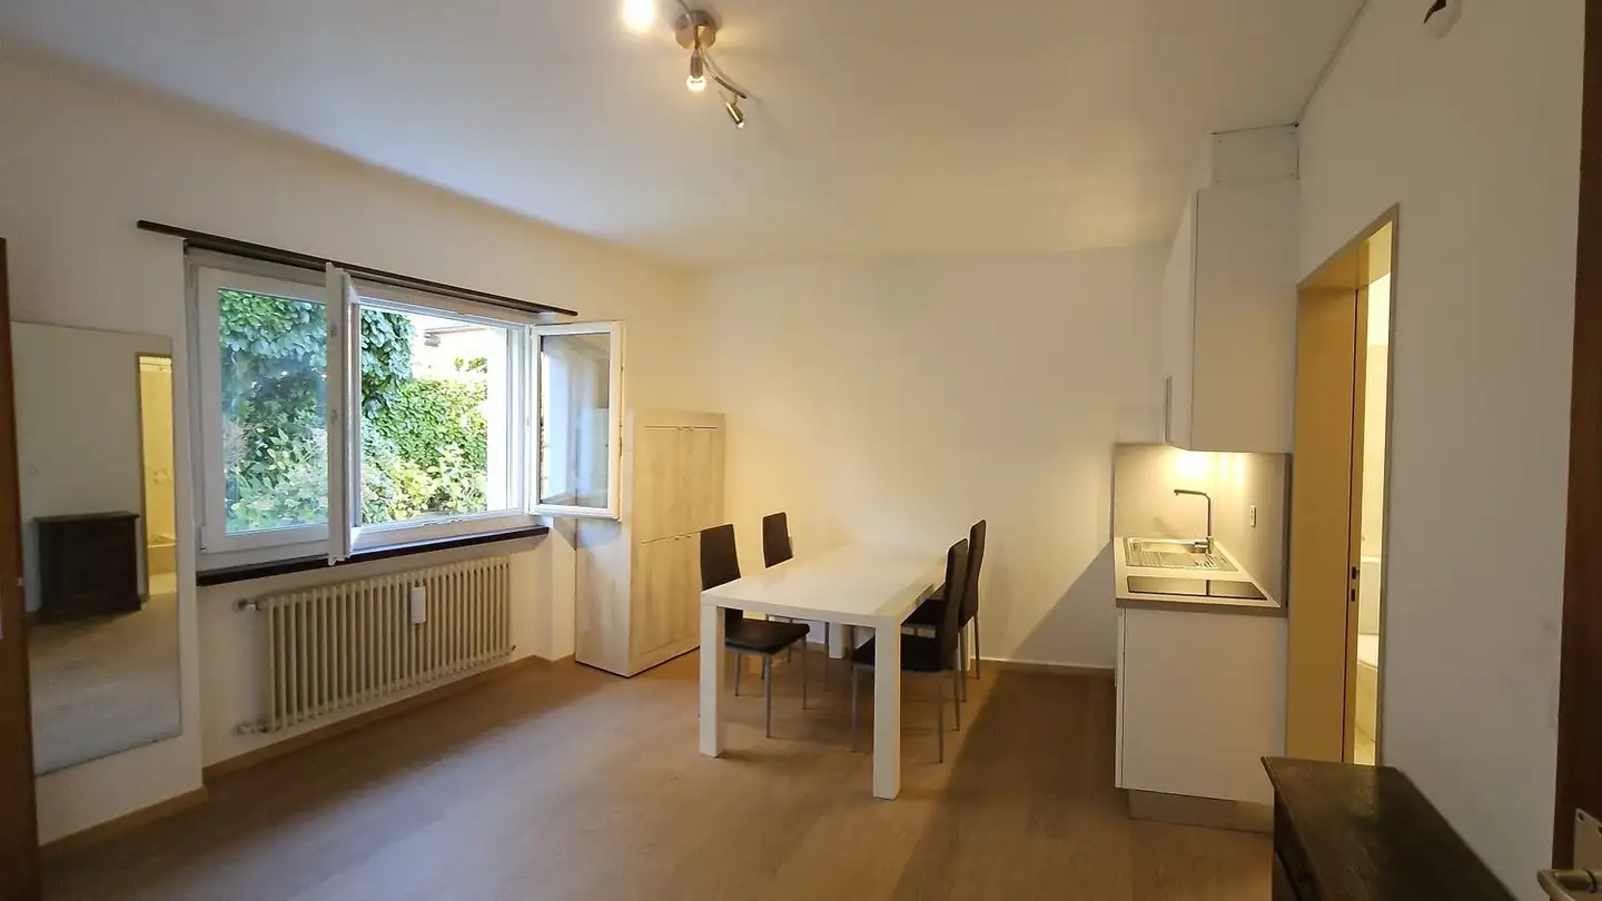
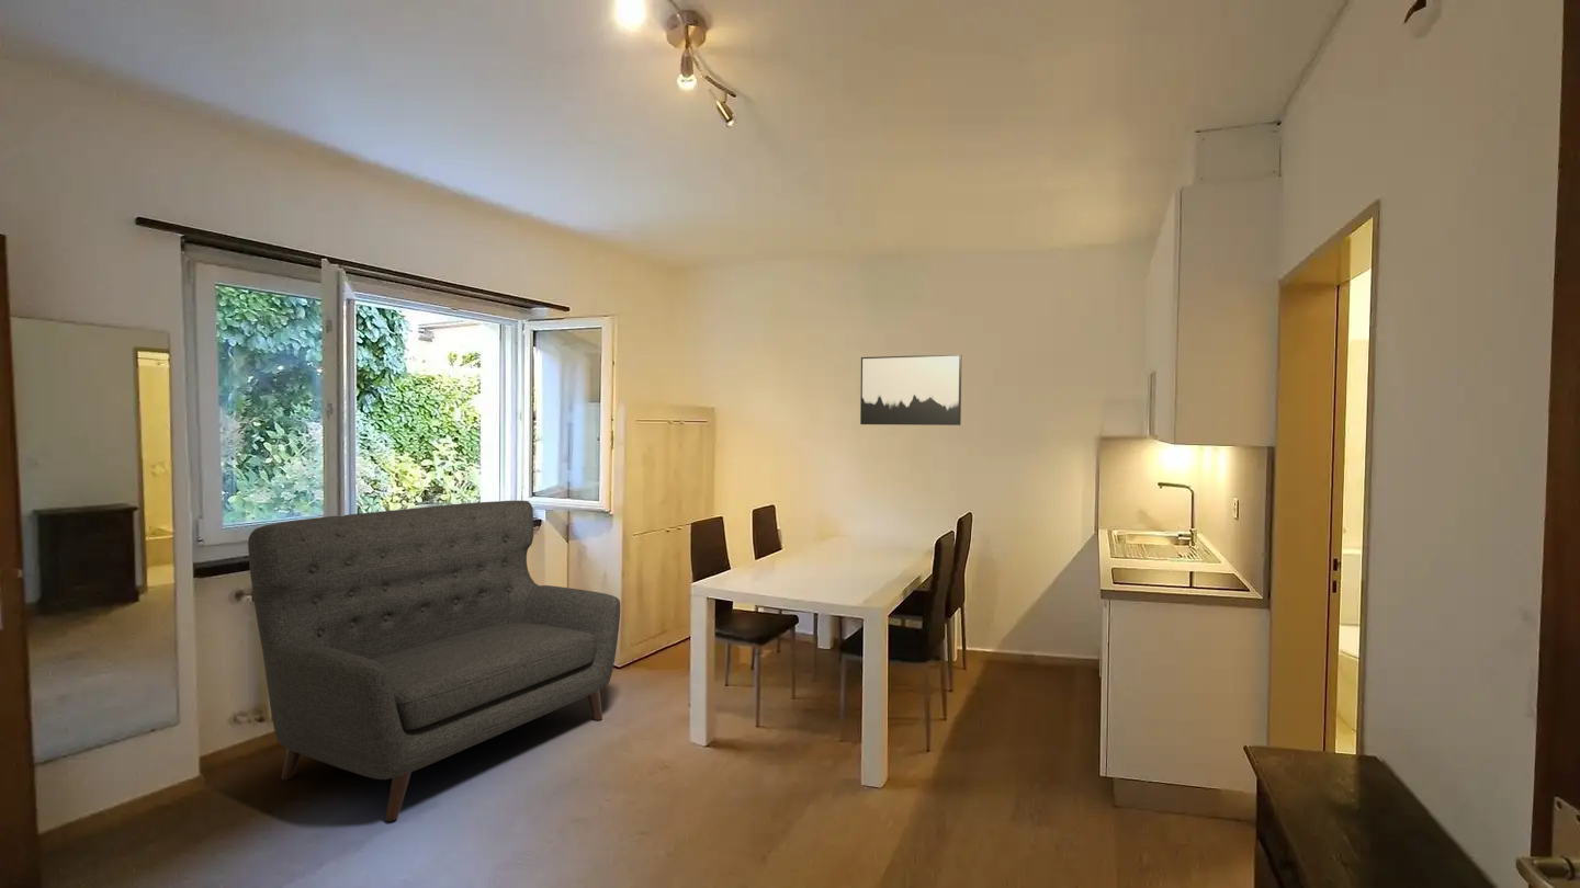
+ wall art [859,353,962,426]
+ sofa [247,500,621,822]
